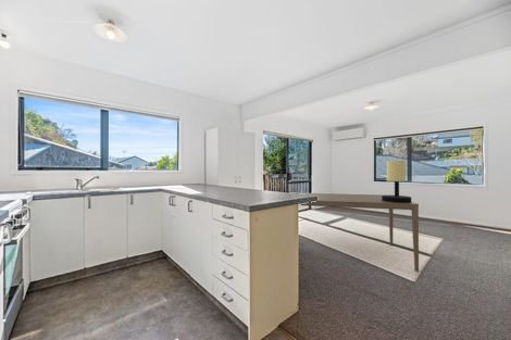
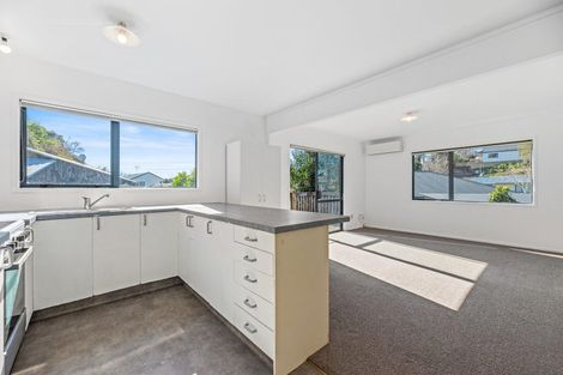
- dining table [288,191,420,273]
- table lamp [382,160,412,203]
